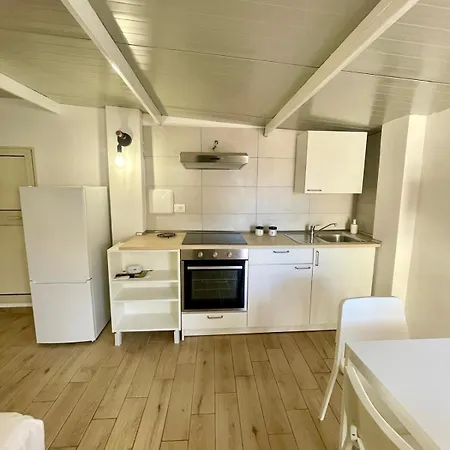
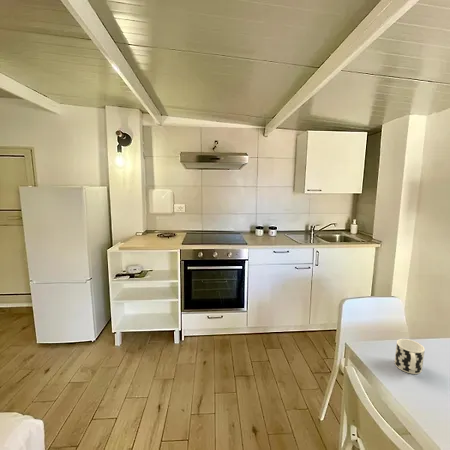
+ cup [394,338,426,375]
